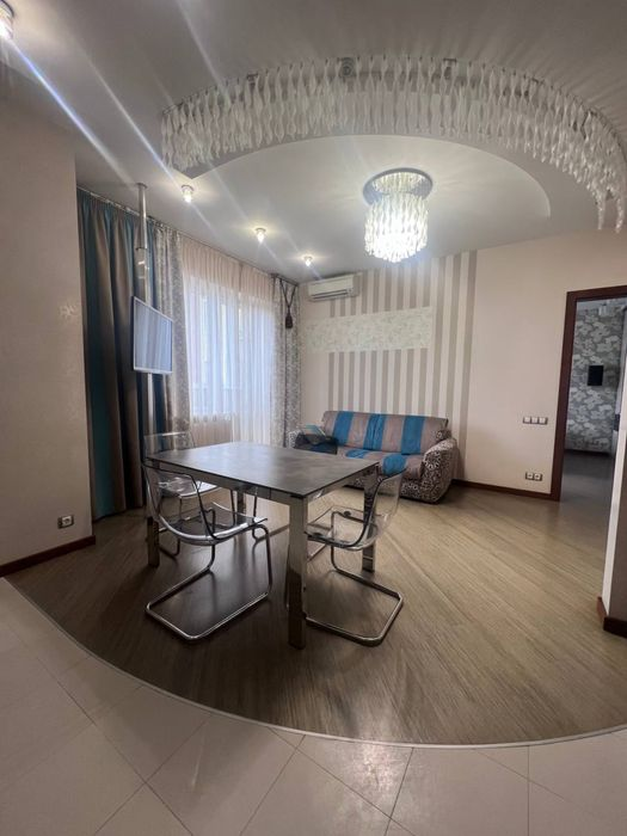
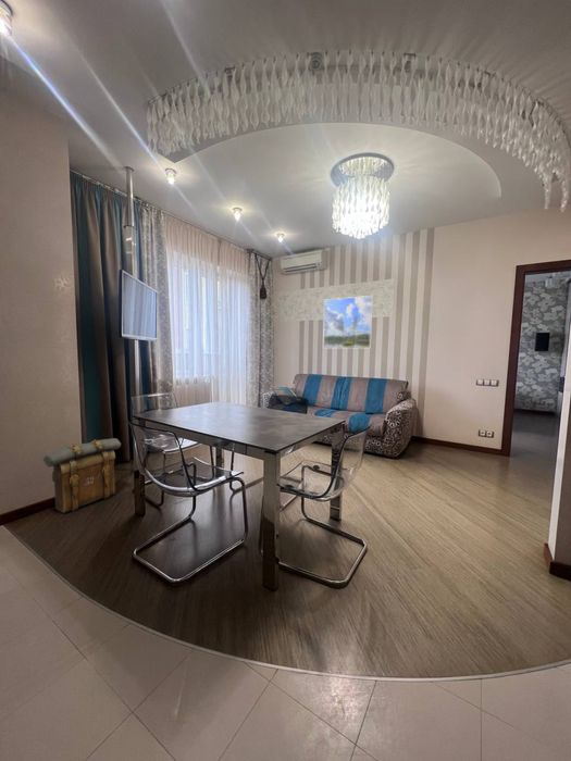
+ backpack [42,437,122,514]
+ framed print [322,295,374,349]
